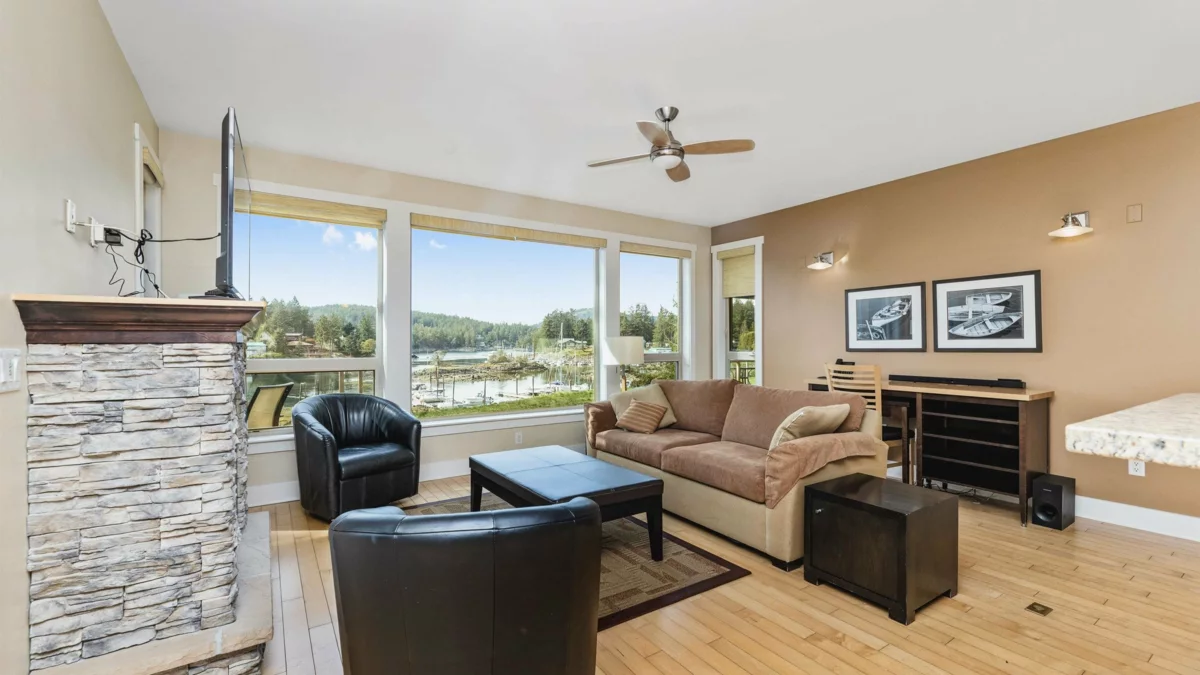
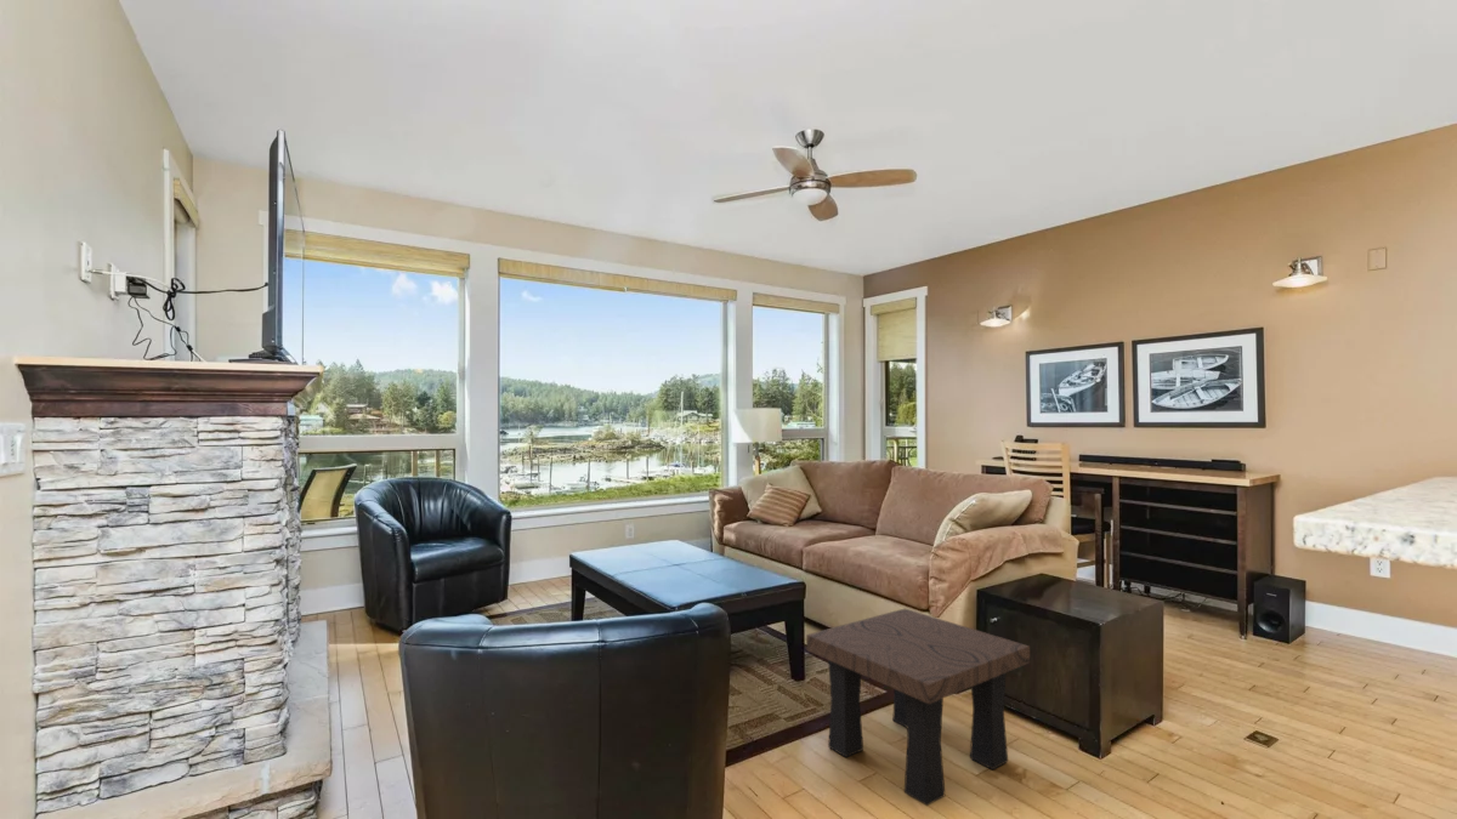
+ side table [805,608,1031,807]
